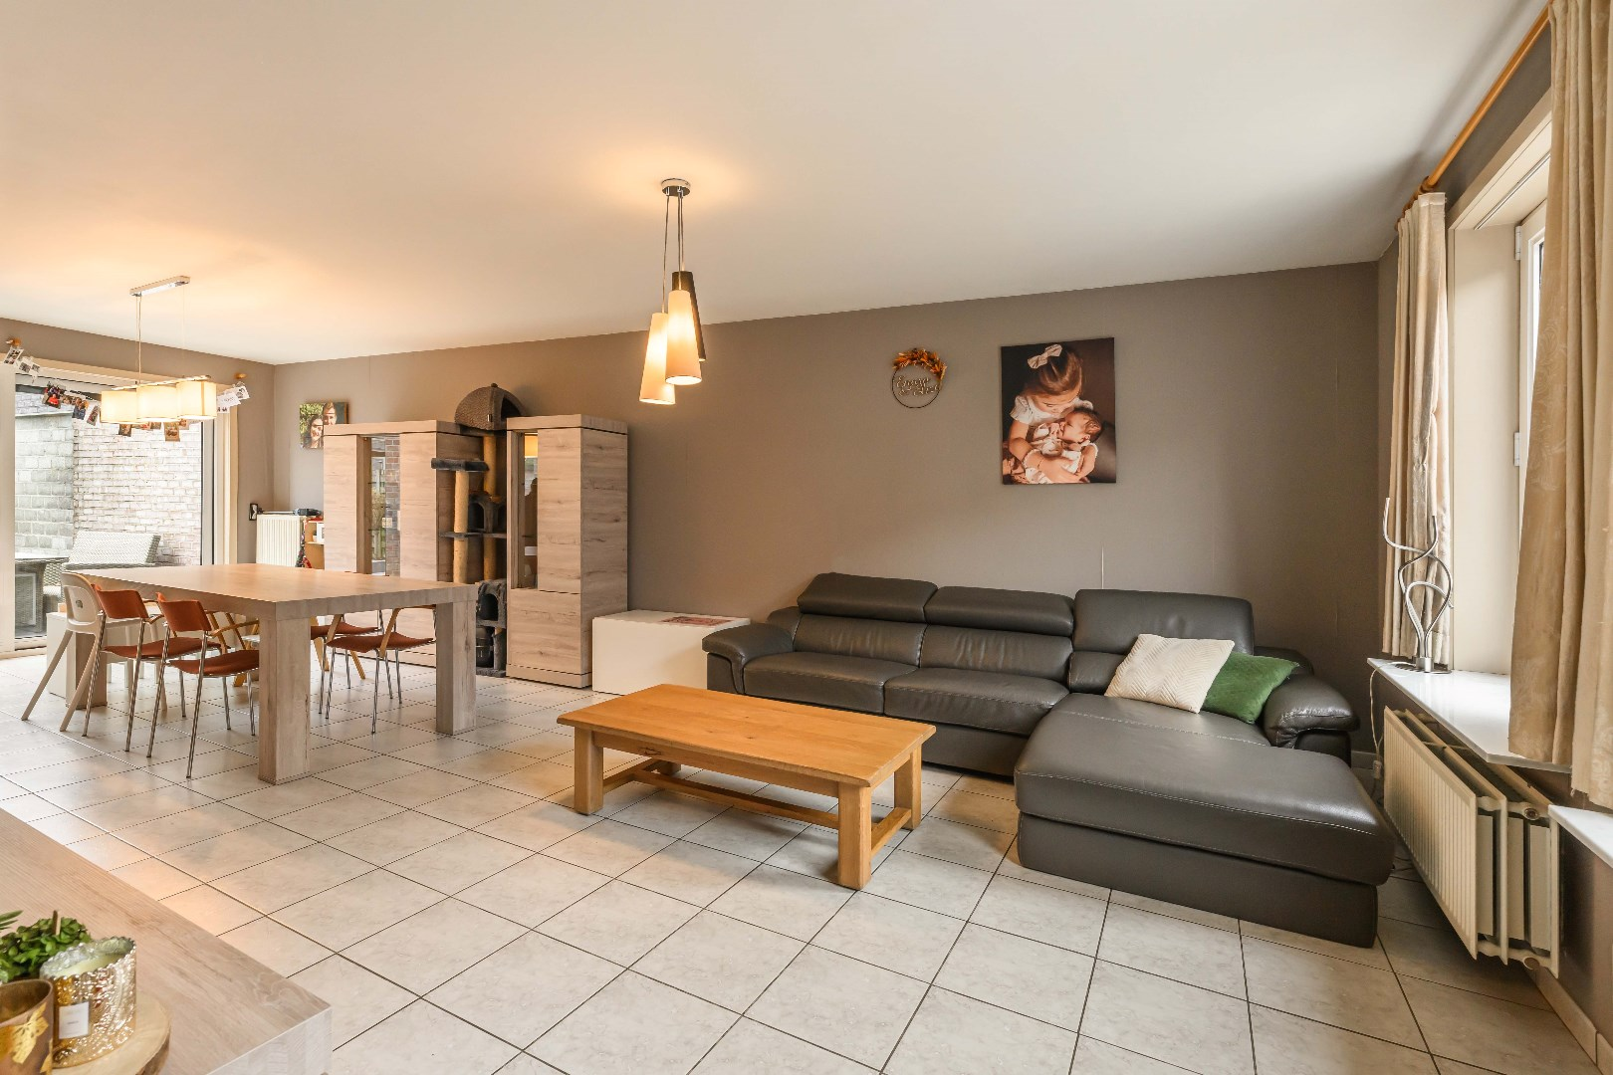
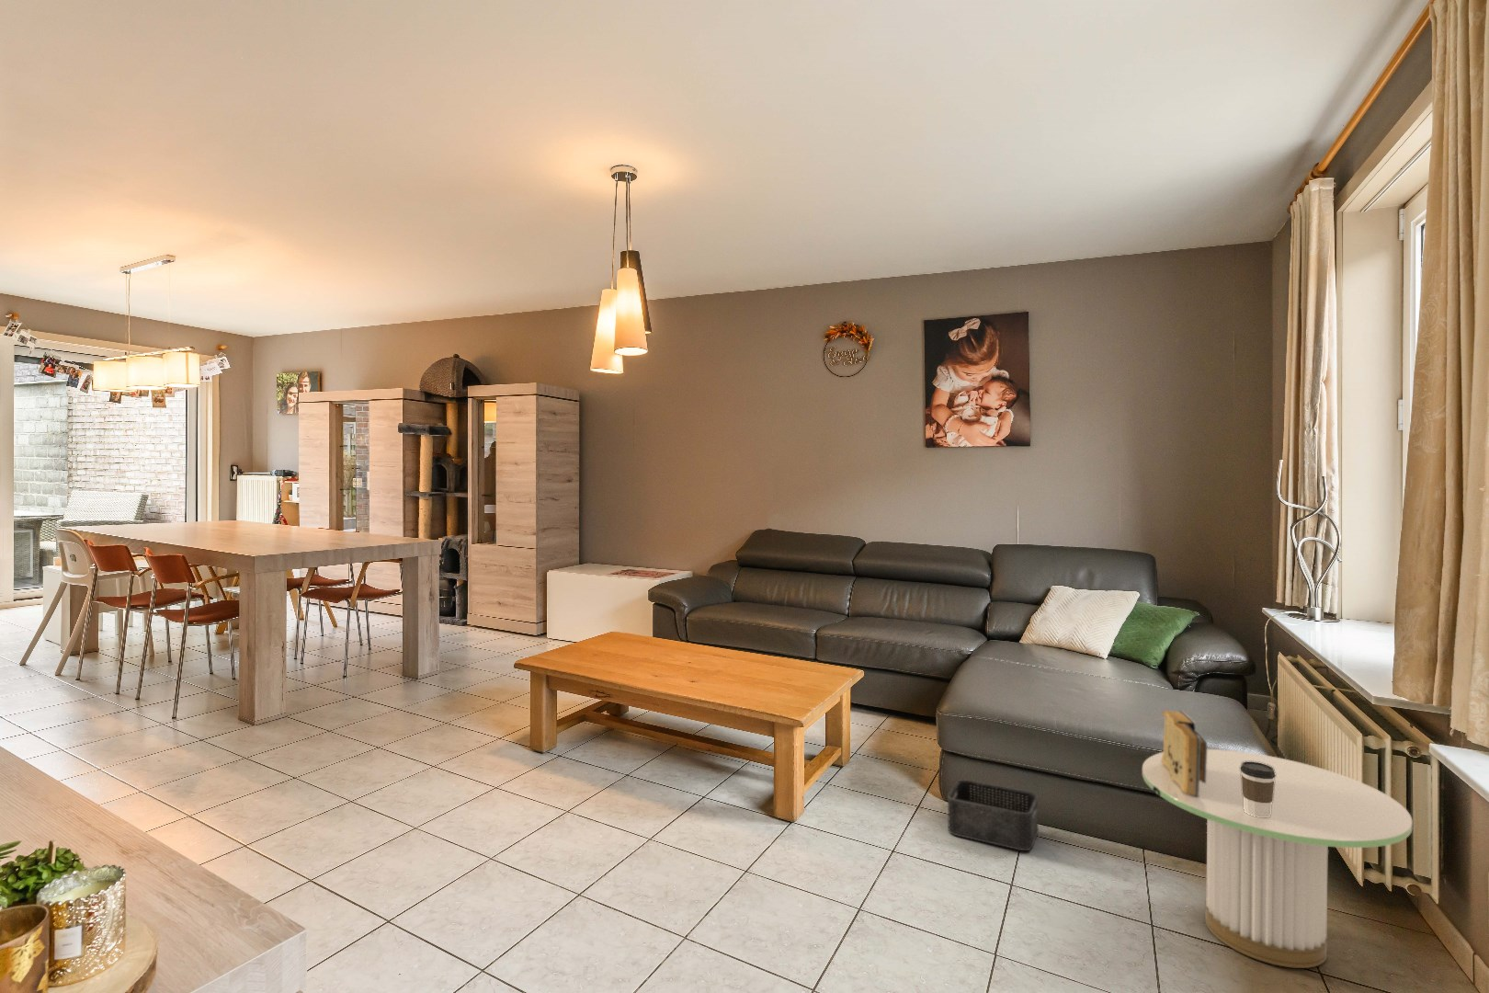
+ book [1161,709,1208,797]
+ side table [1141,748,1414,969]
+ storage bin [947,779,1039,851]
+ coffee cup [1240,761,1276,818]
